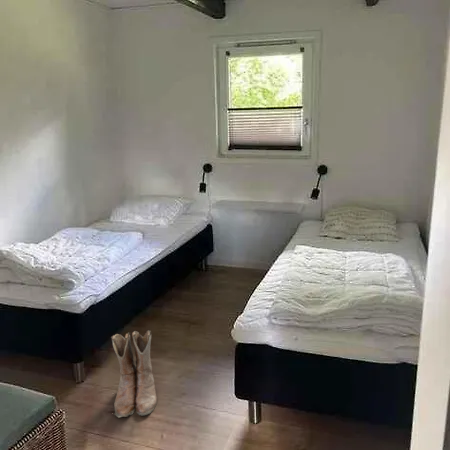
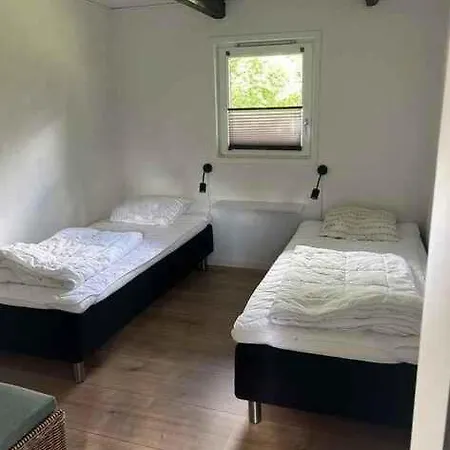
- boots [111,330,158,419]
